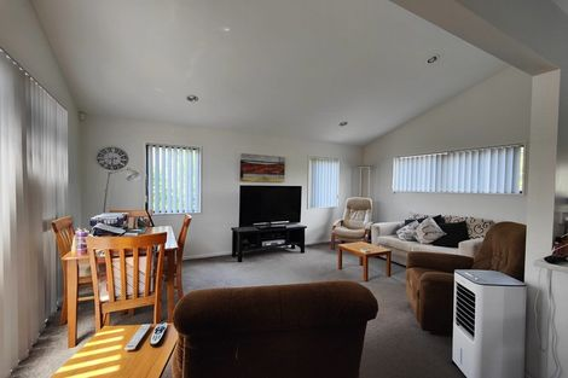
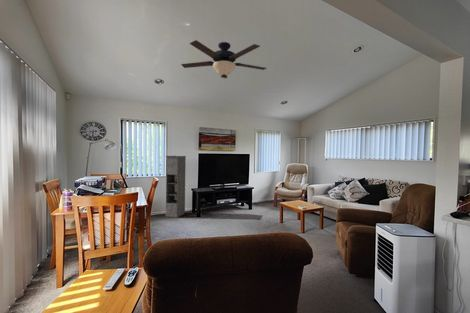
+ storage cabinet [165,155,187,219]
+ ceiling fan [180,39,267,79]
